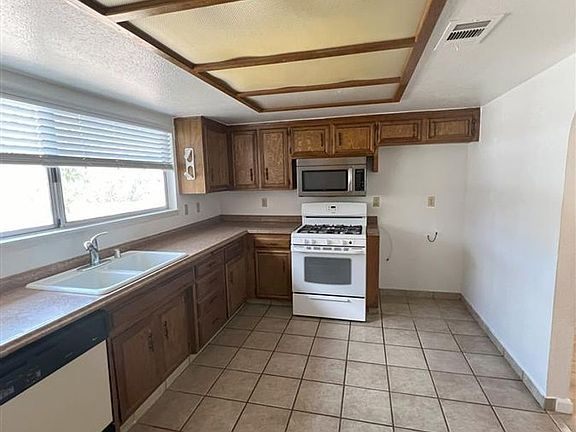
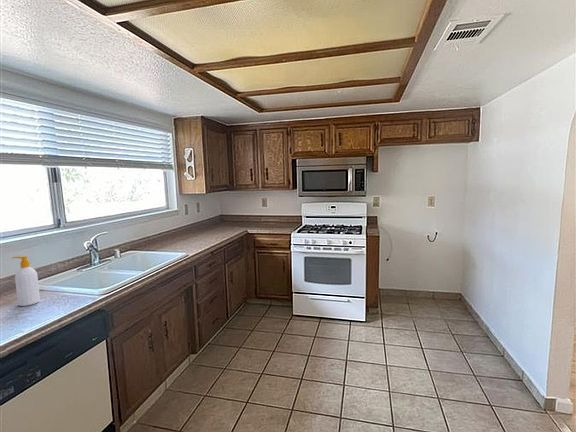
+ soap bottle [11,255,41,307]
